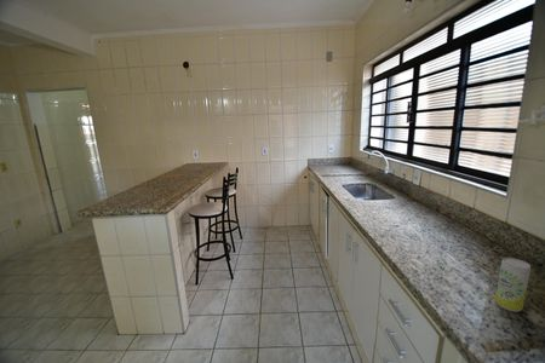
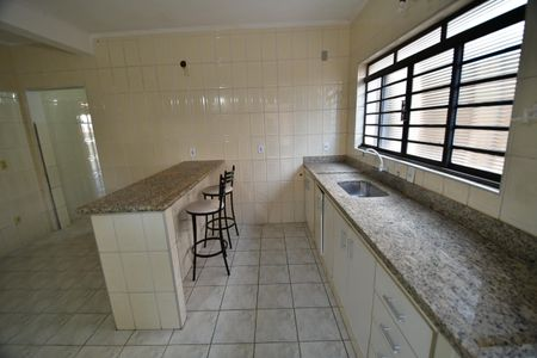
- beverage can [494,257,532,313]
